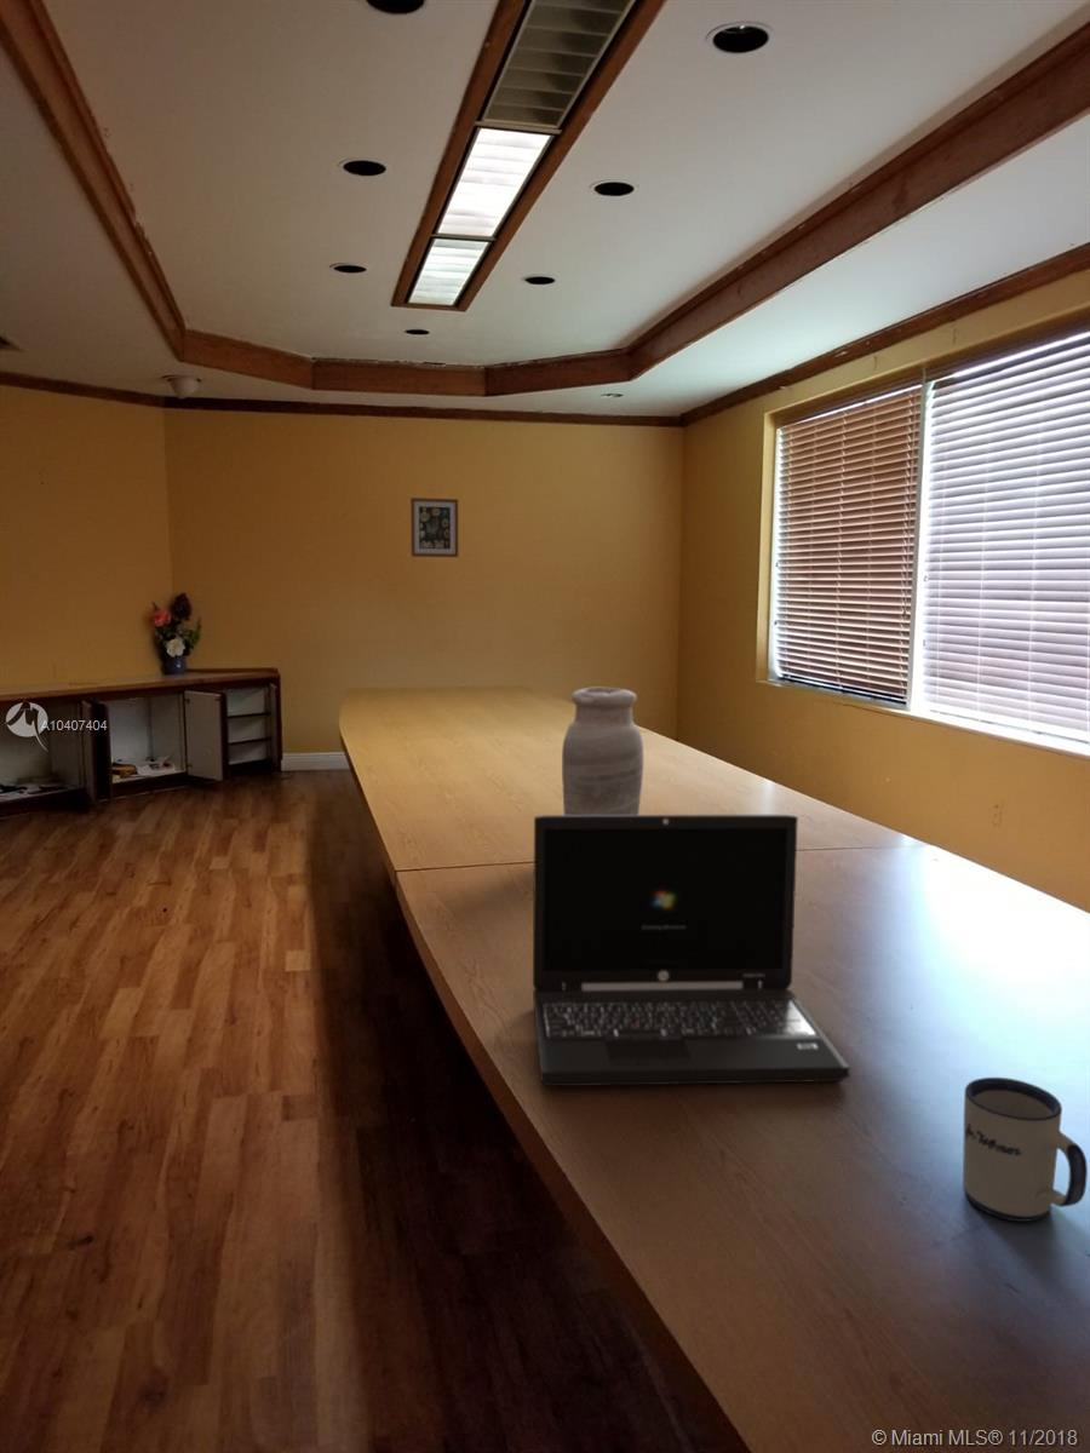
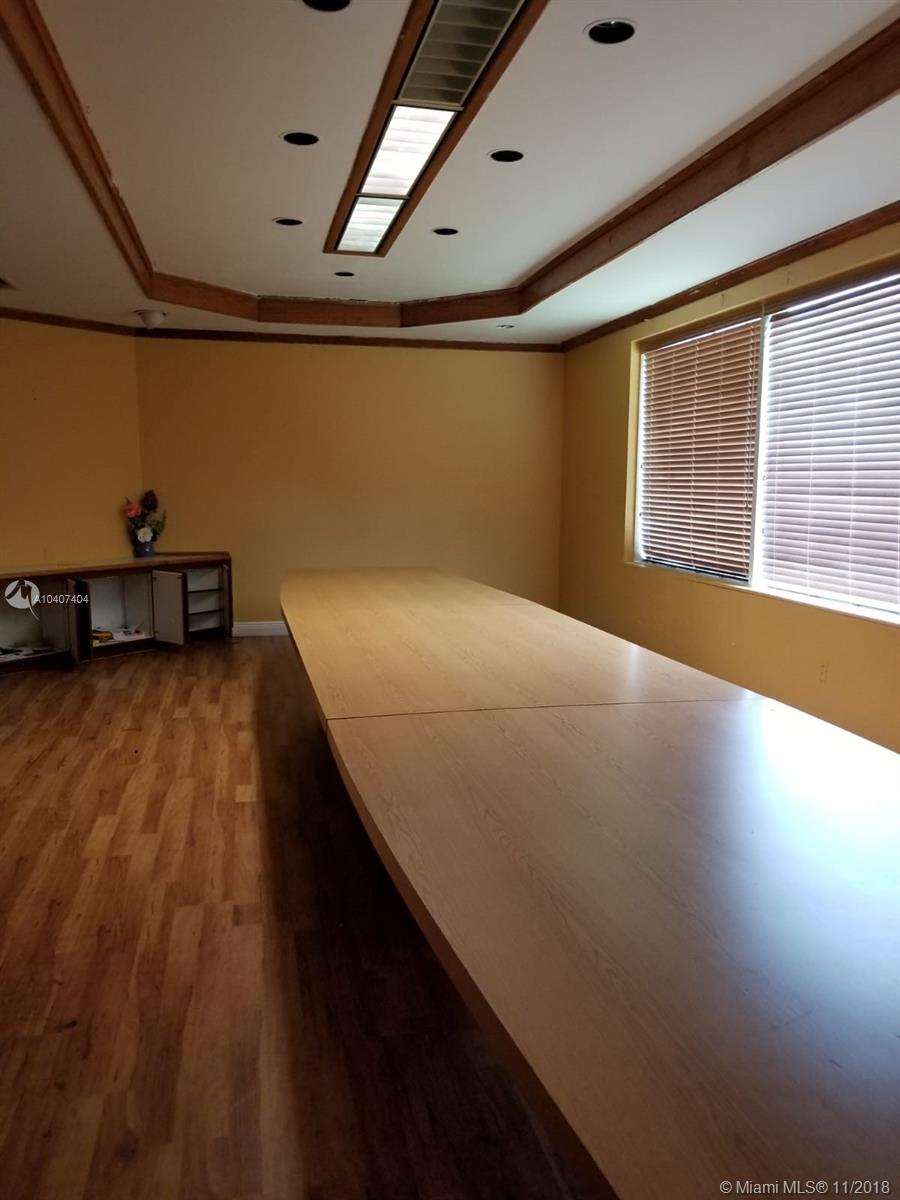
- vase [561,685,644,815]
- mug [962,1076,1089,1223]
- laptop [532,814,851,1087]
- wall art [409,496,459,558]
